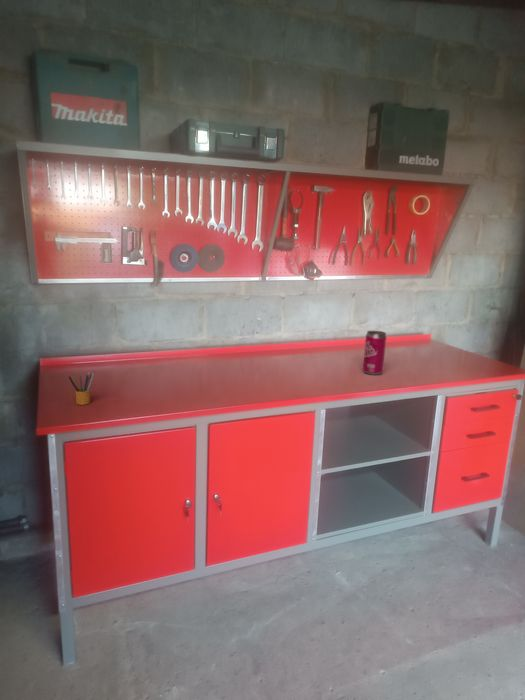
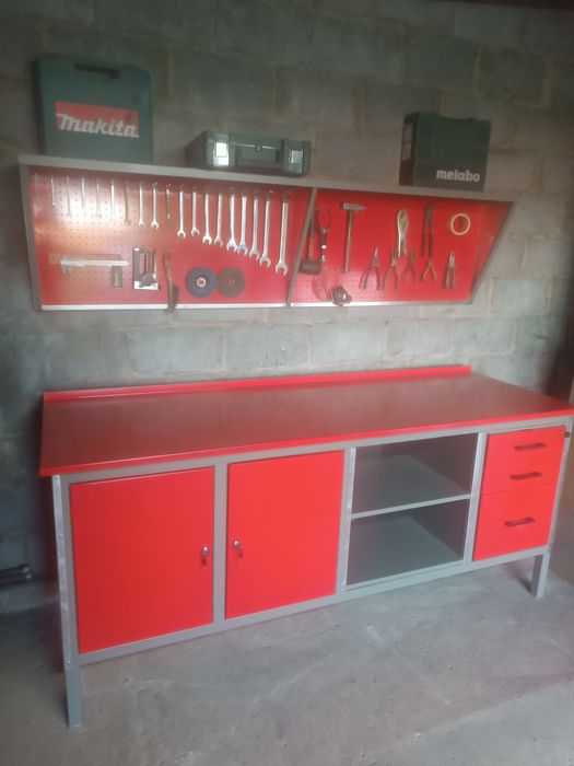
- pencil box [67,371,95,406]
- beverage can [362,330,387,376]
